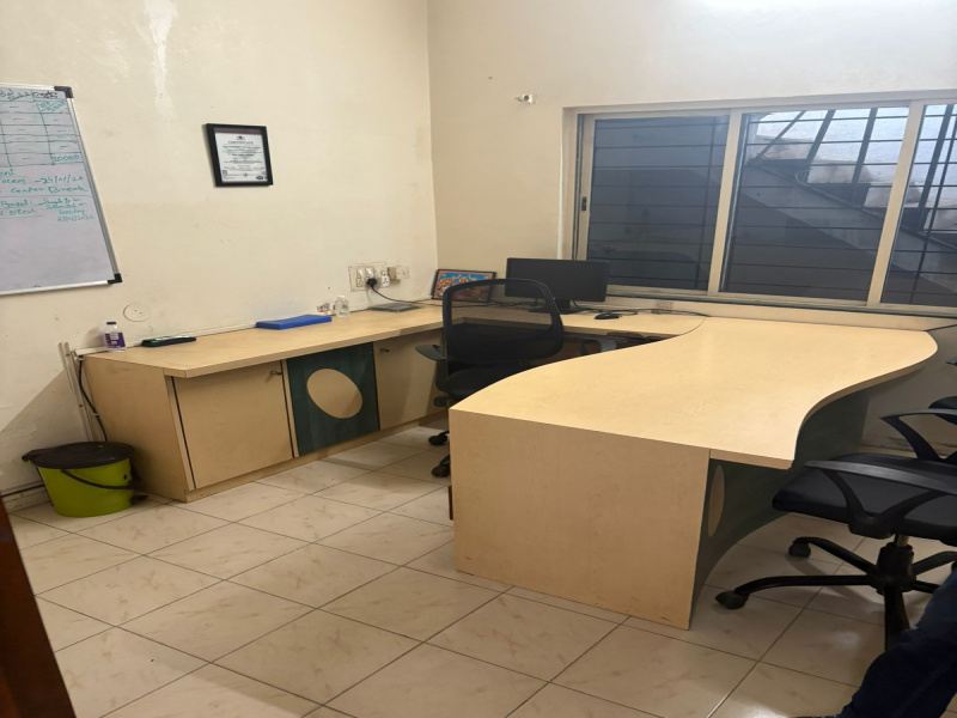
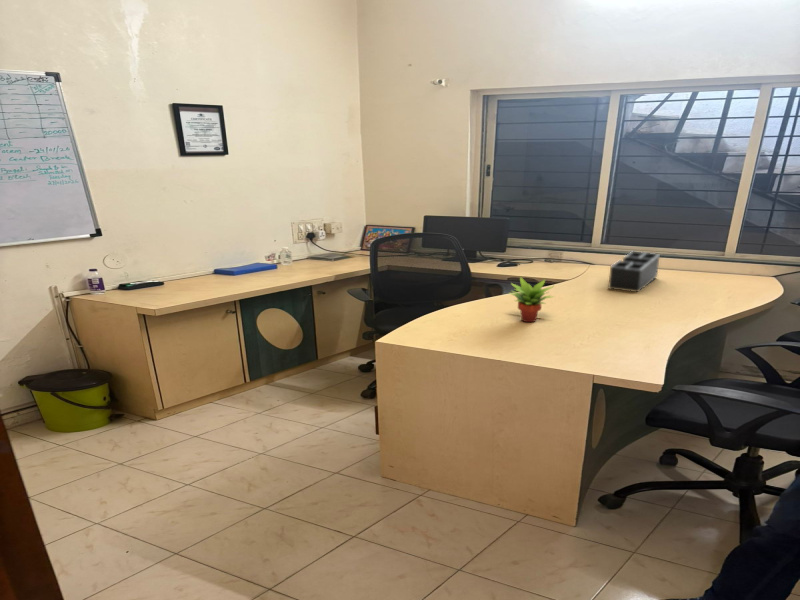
+ desk organizer [607,251,661,293]
+ succulent plant [508,276,556,323]
